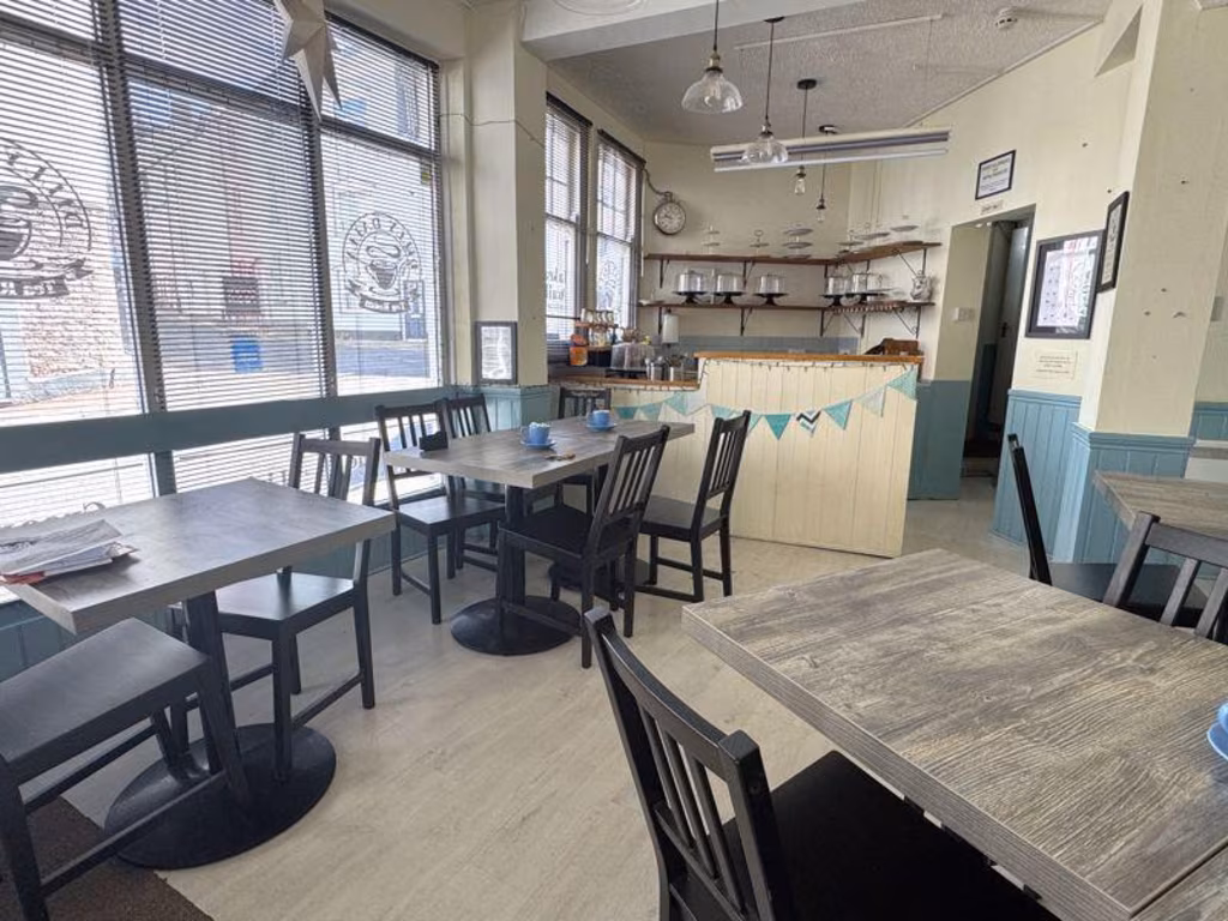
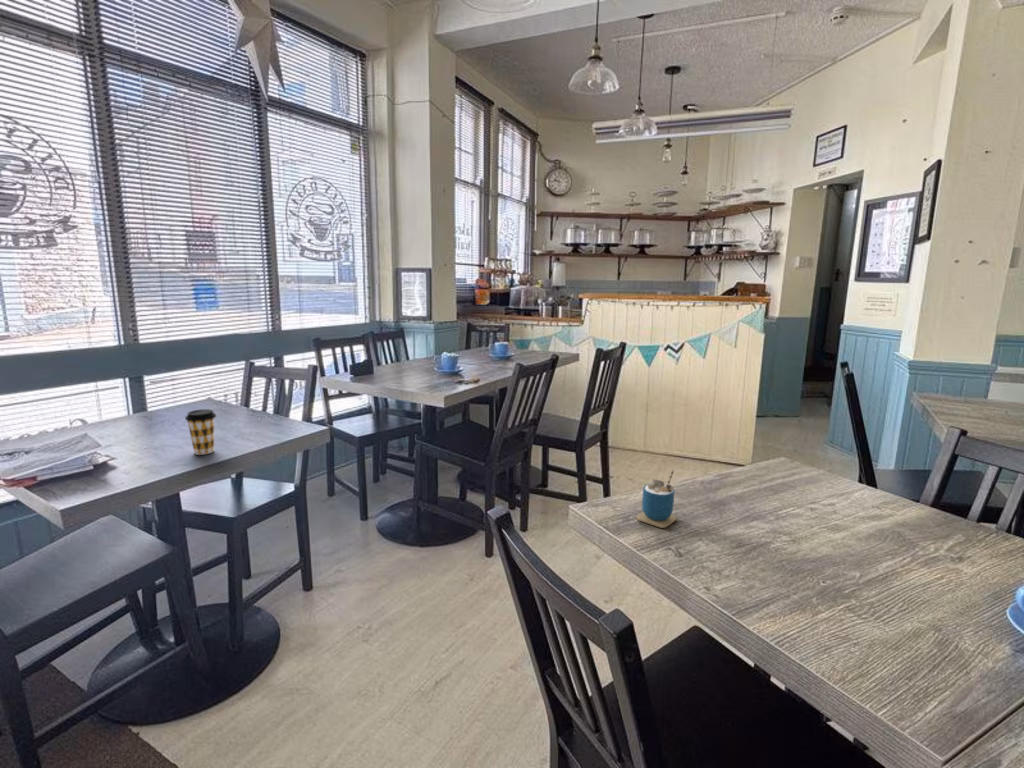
+ coffee cup [184,408,217,456]
+ cup [636,469,677,529]
